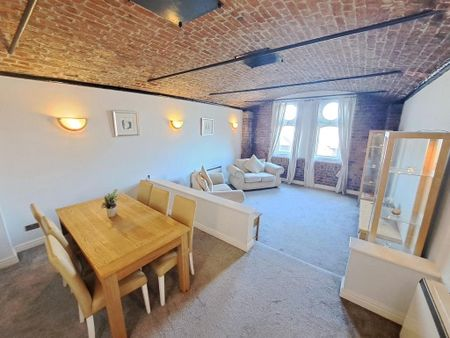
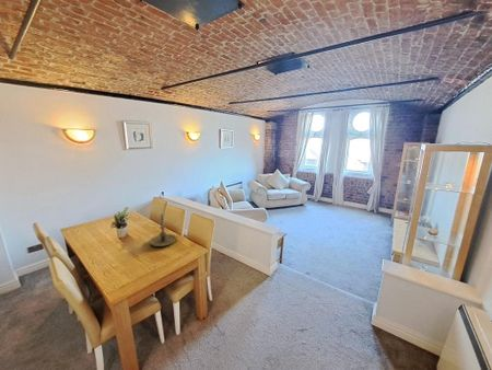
+ candle holder [149,213,178,247]
